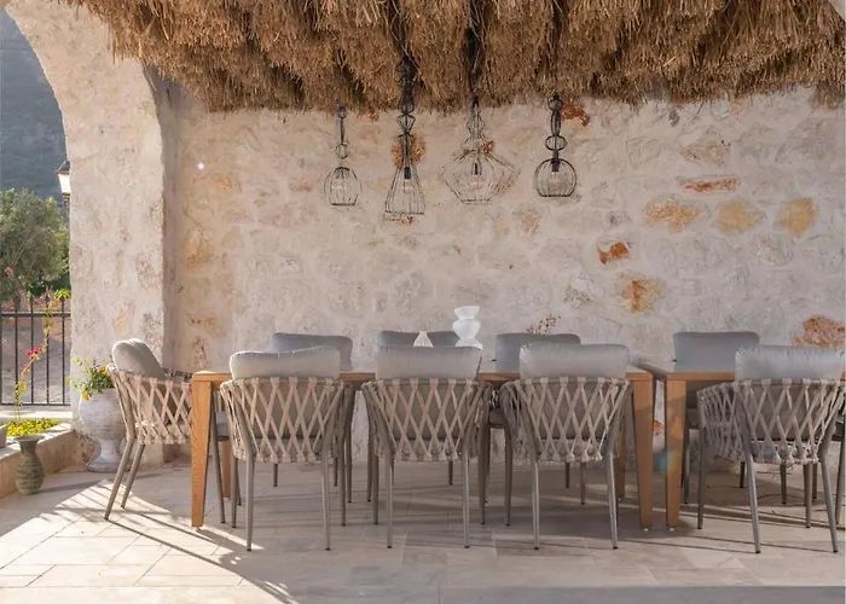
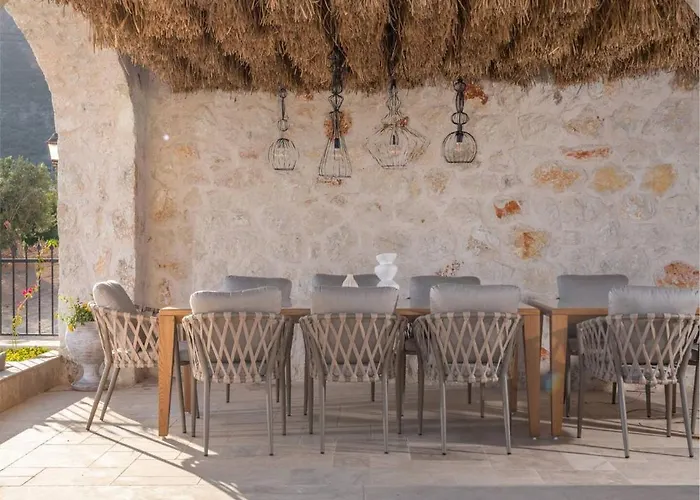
- ceramic jug [12,434,46,495]
